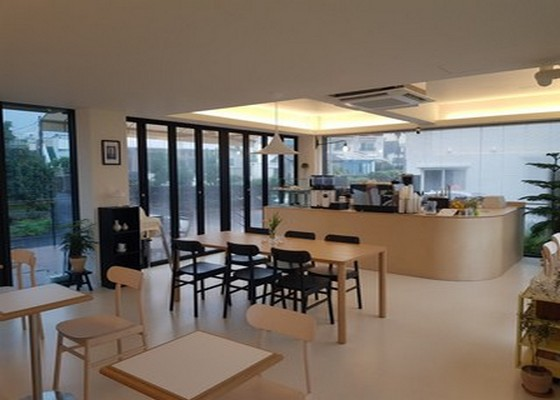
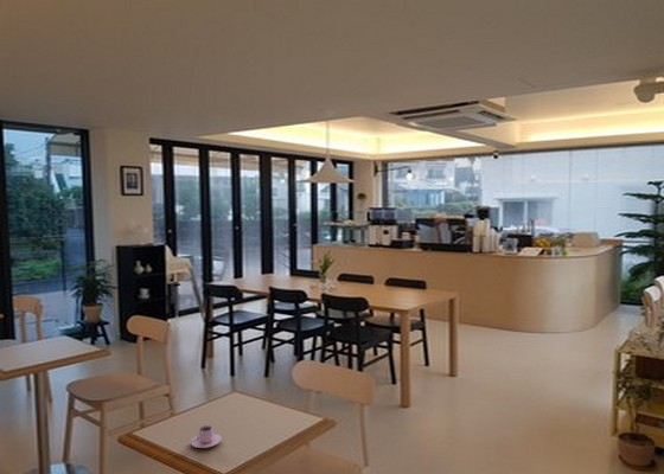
+ teacup [186,424,223,449]
